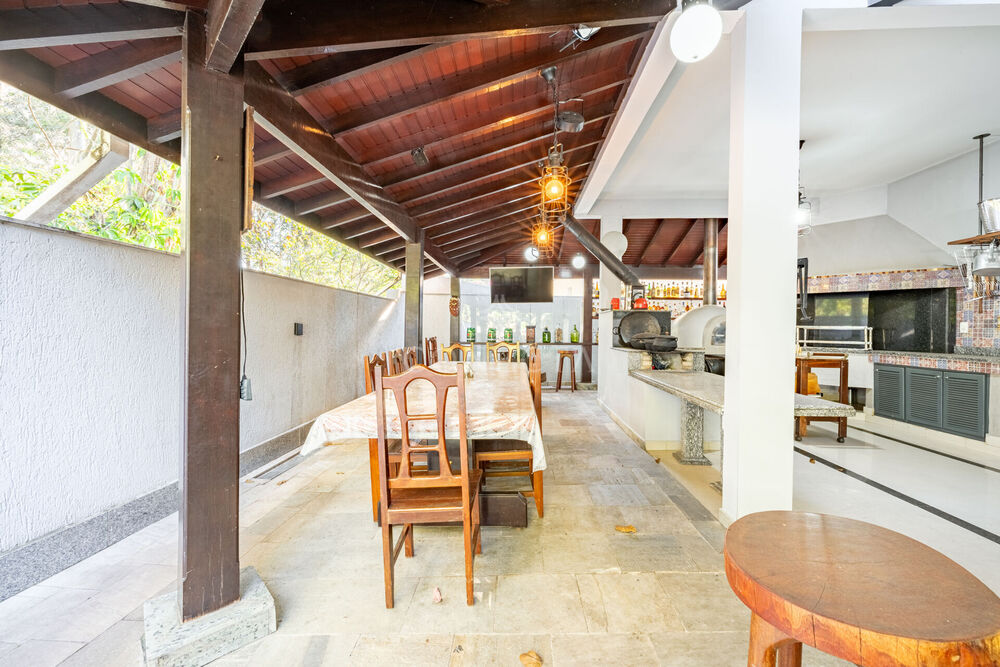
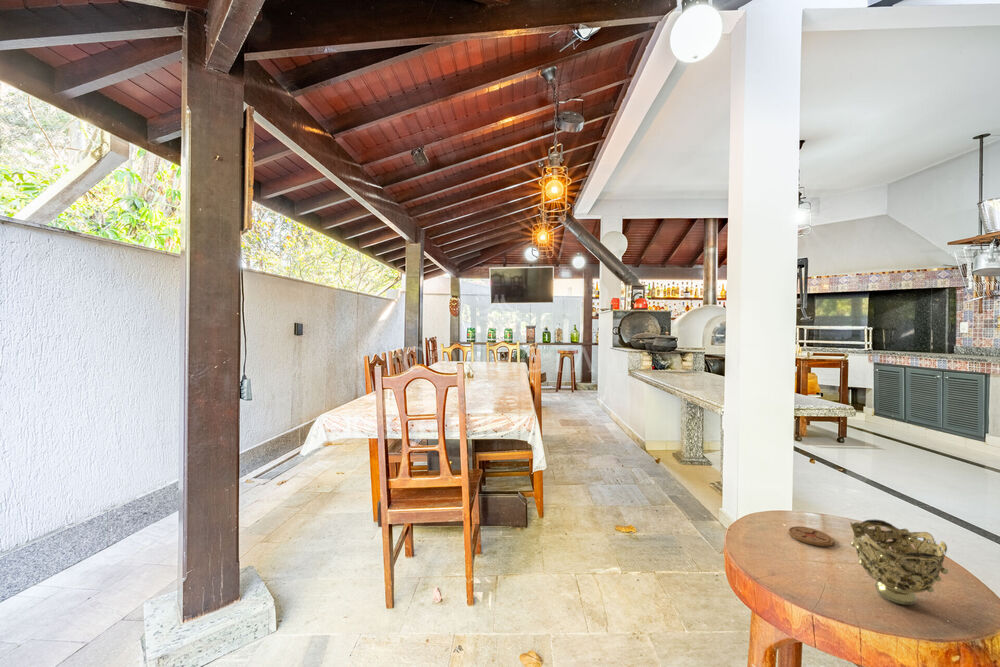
+ coaster [788,525,835,547]
+ decorative bowl [849,519,949,606]
